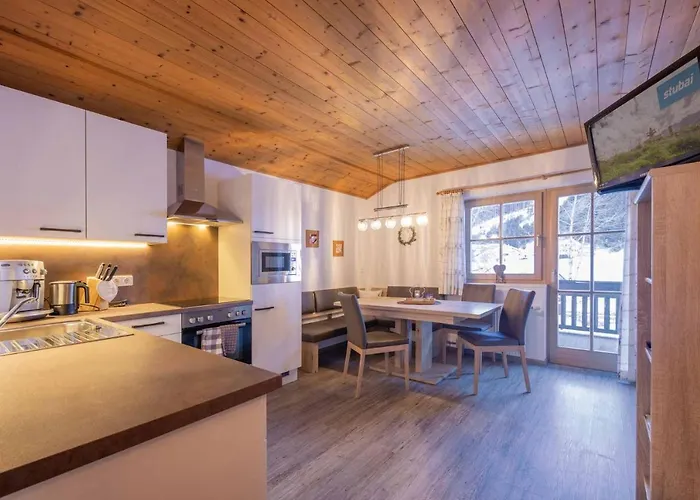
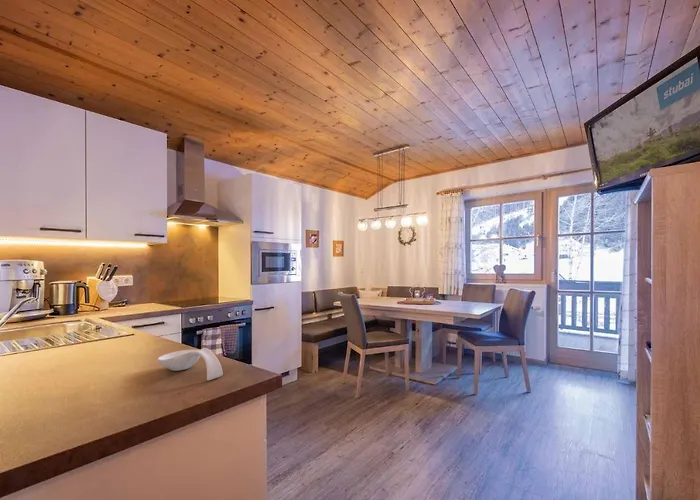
+ spoon rest [157,347,224,381]
